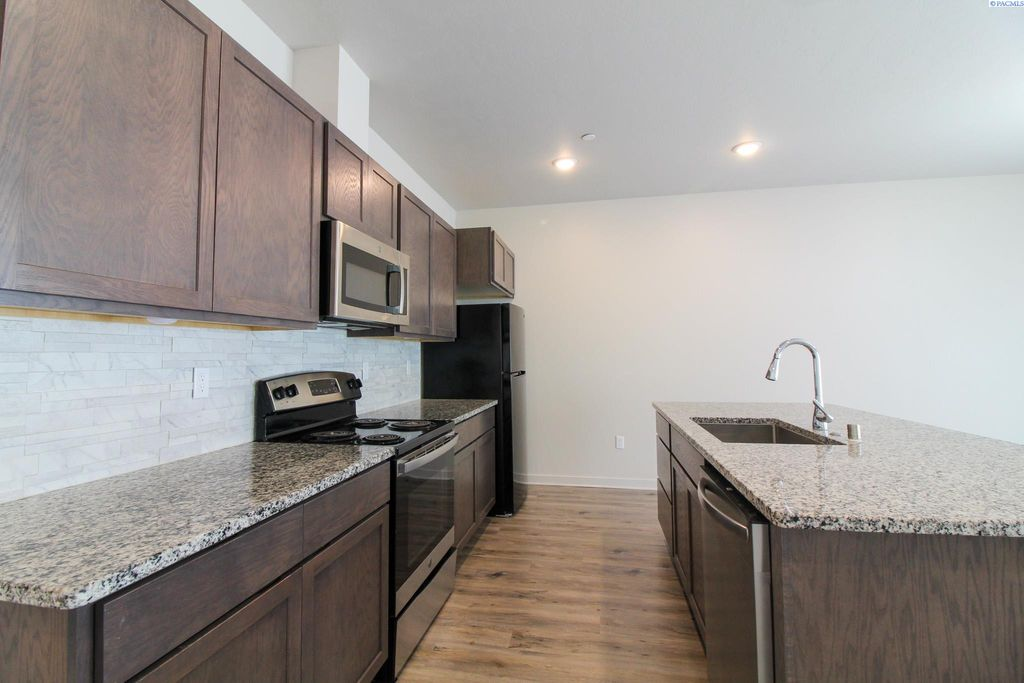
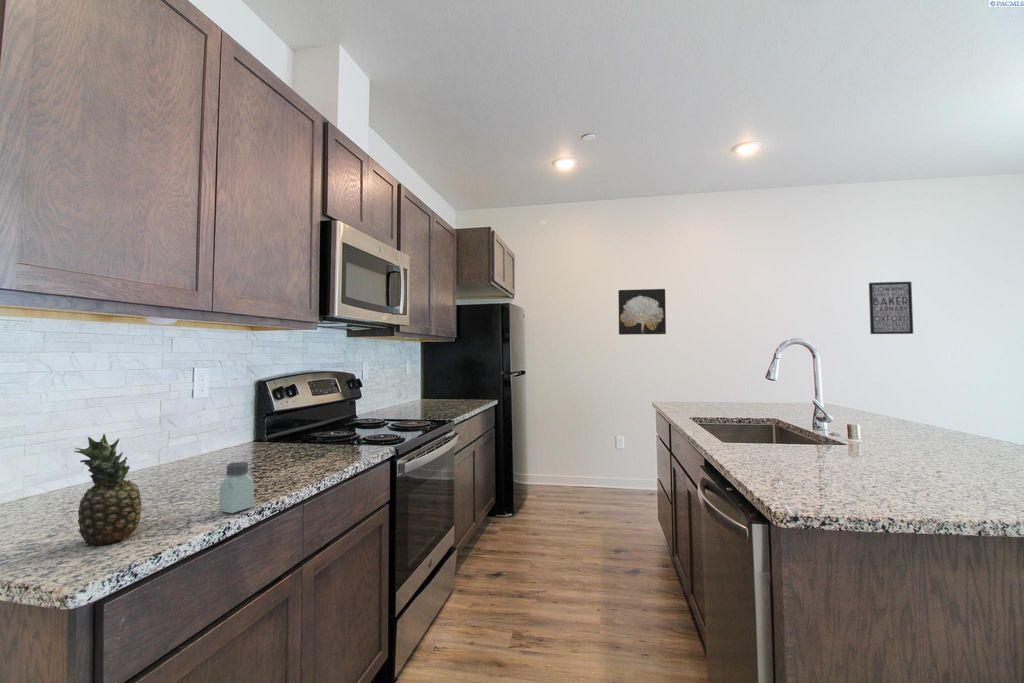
+ wall art [618,288,667,336]
+ wall art [868,281,914,335]
+ saltshaker [218,461,255,514]
+ fruit [73,433,143,547]
